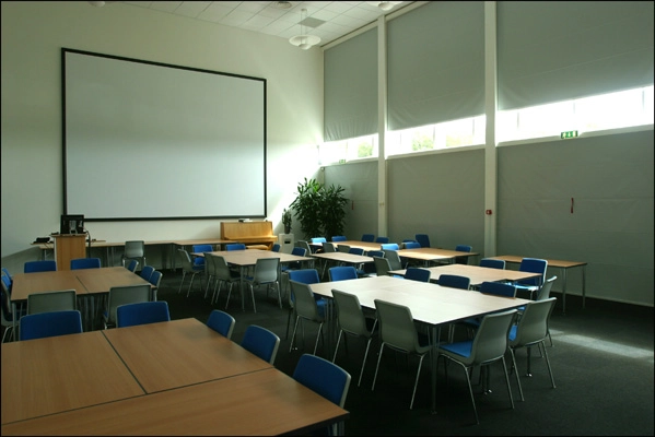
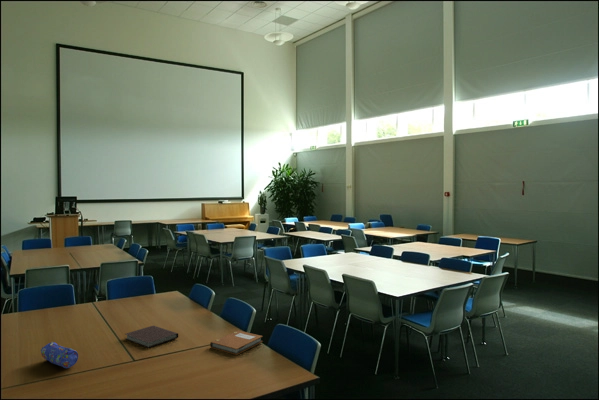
+ pencil case [39,341,79,369]
+ notebook [125,325,179,349]
+ notebook [209,330,264,356]
